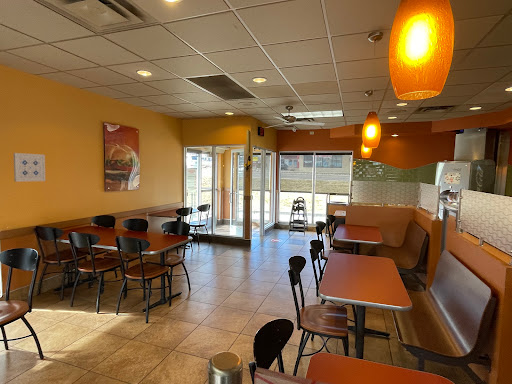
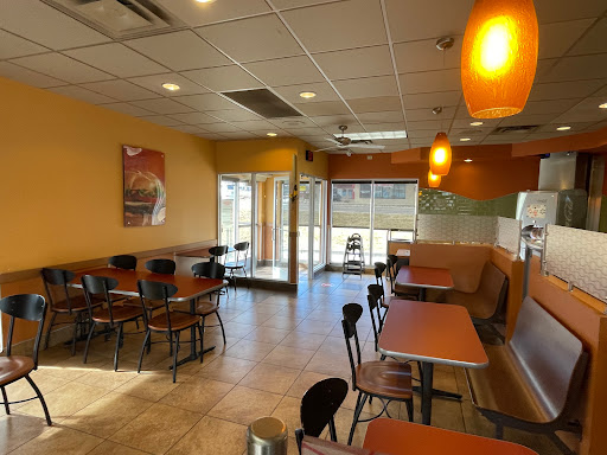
- wall art [12,152,46,183]
